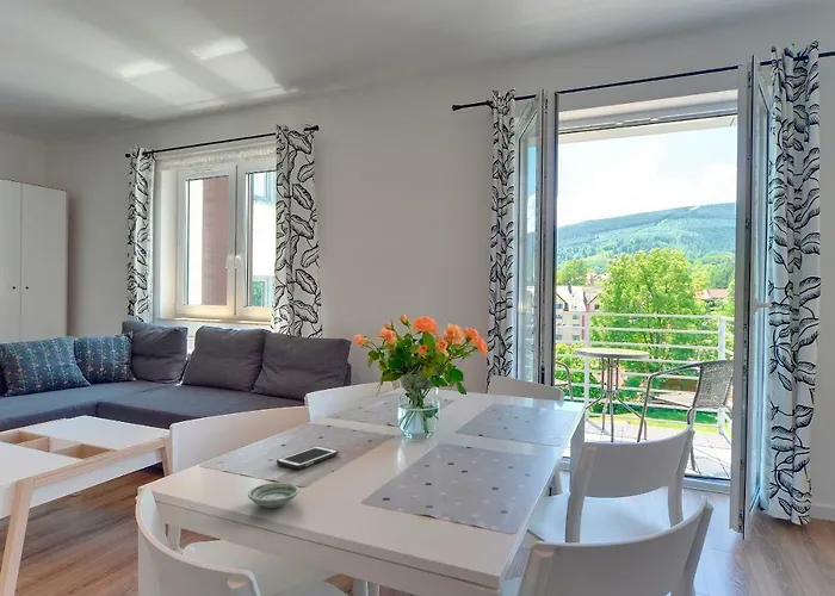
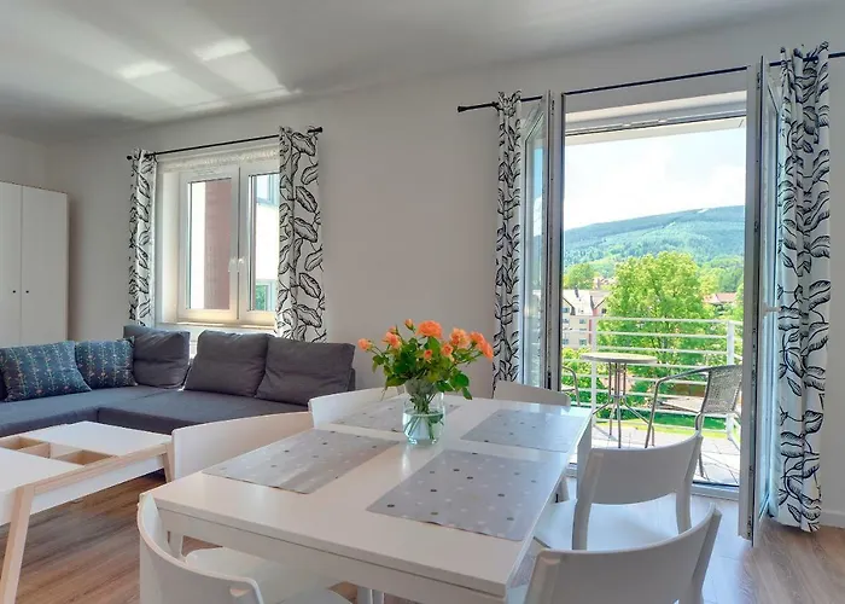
- saucer [247,482,301,509]
- cell phone [276,445,340,470]
